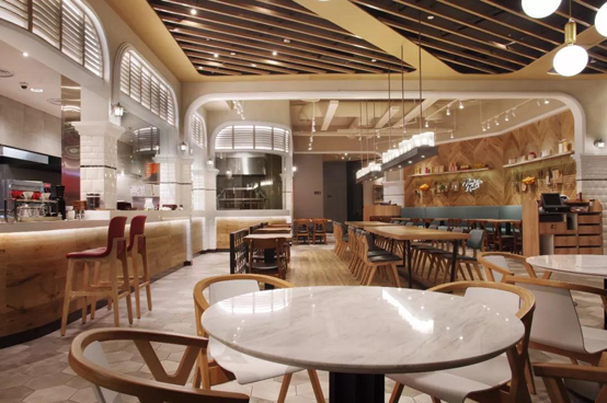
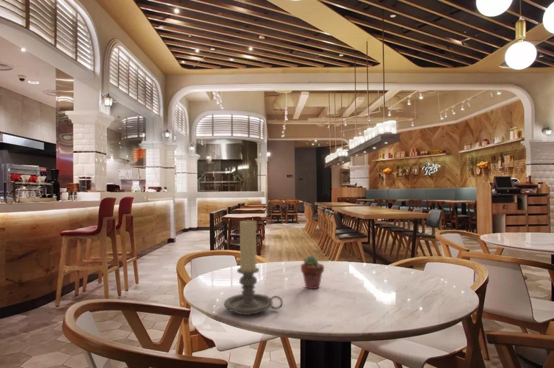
+ candle holder [223,220,284,316]
+ potted succulent [300,255,325,290]
